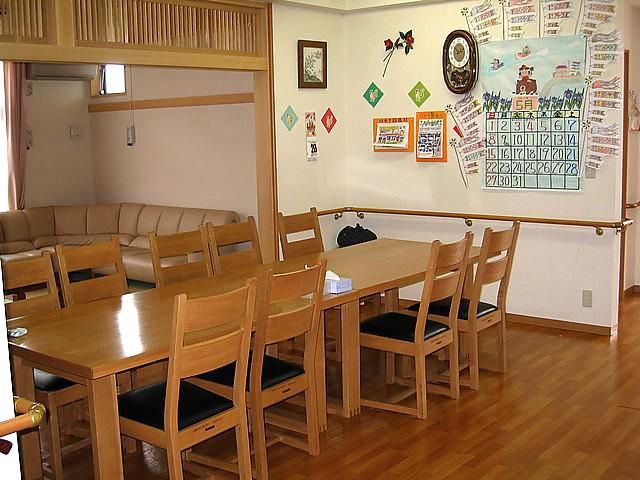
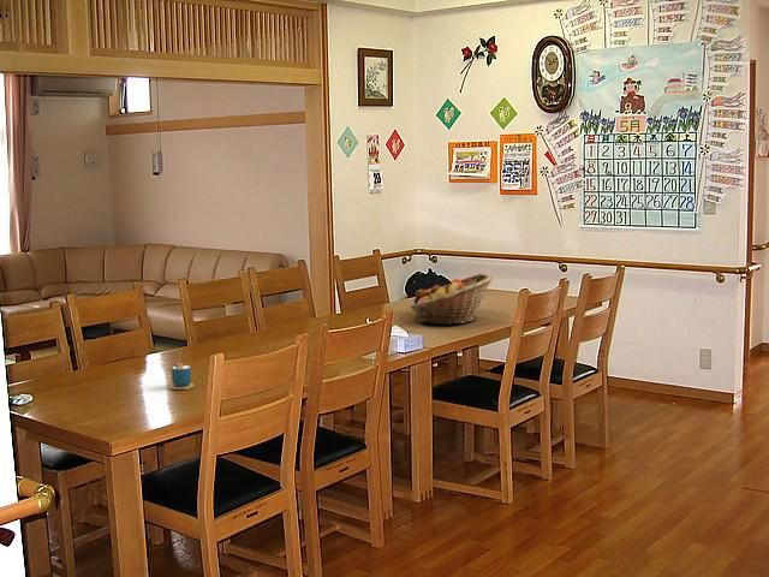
+ cup [169,351,195,391]
+ fruit basket [409,273,494,326]
